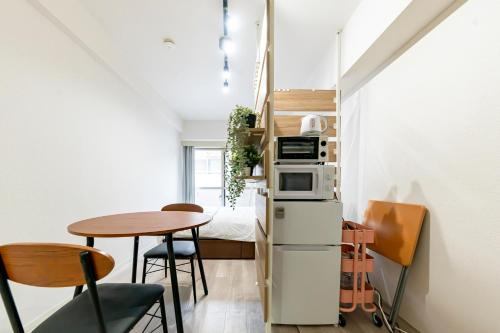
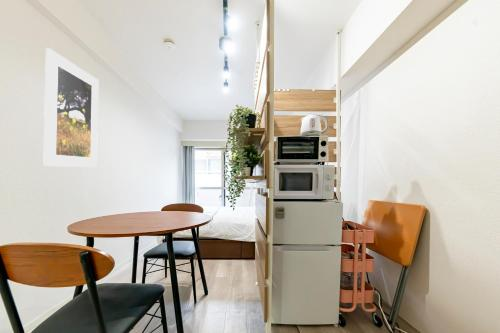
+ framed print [42,47,99,168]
